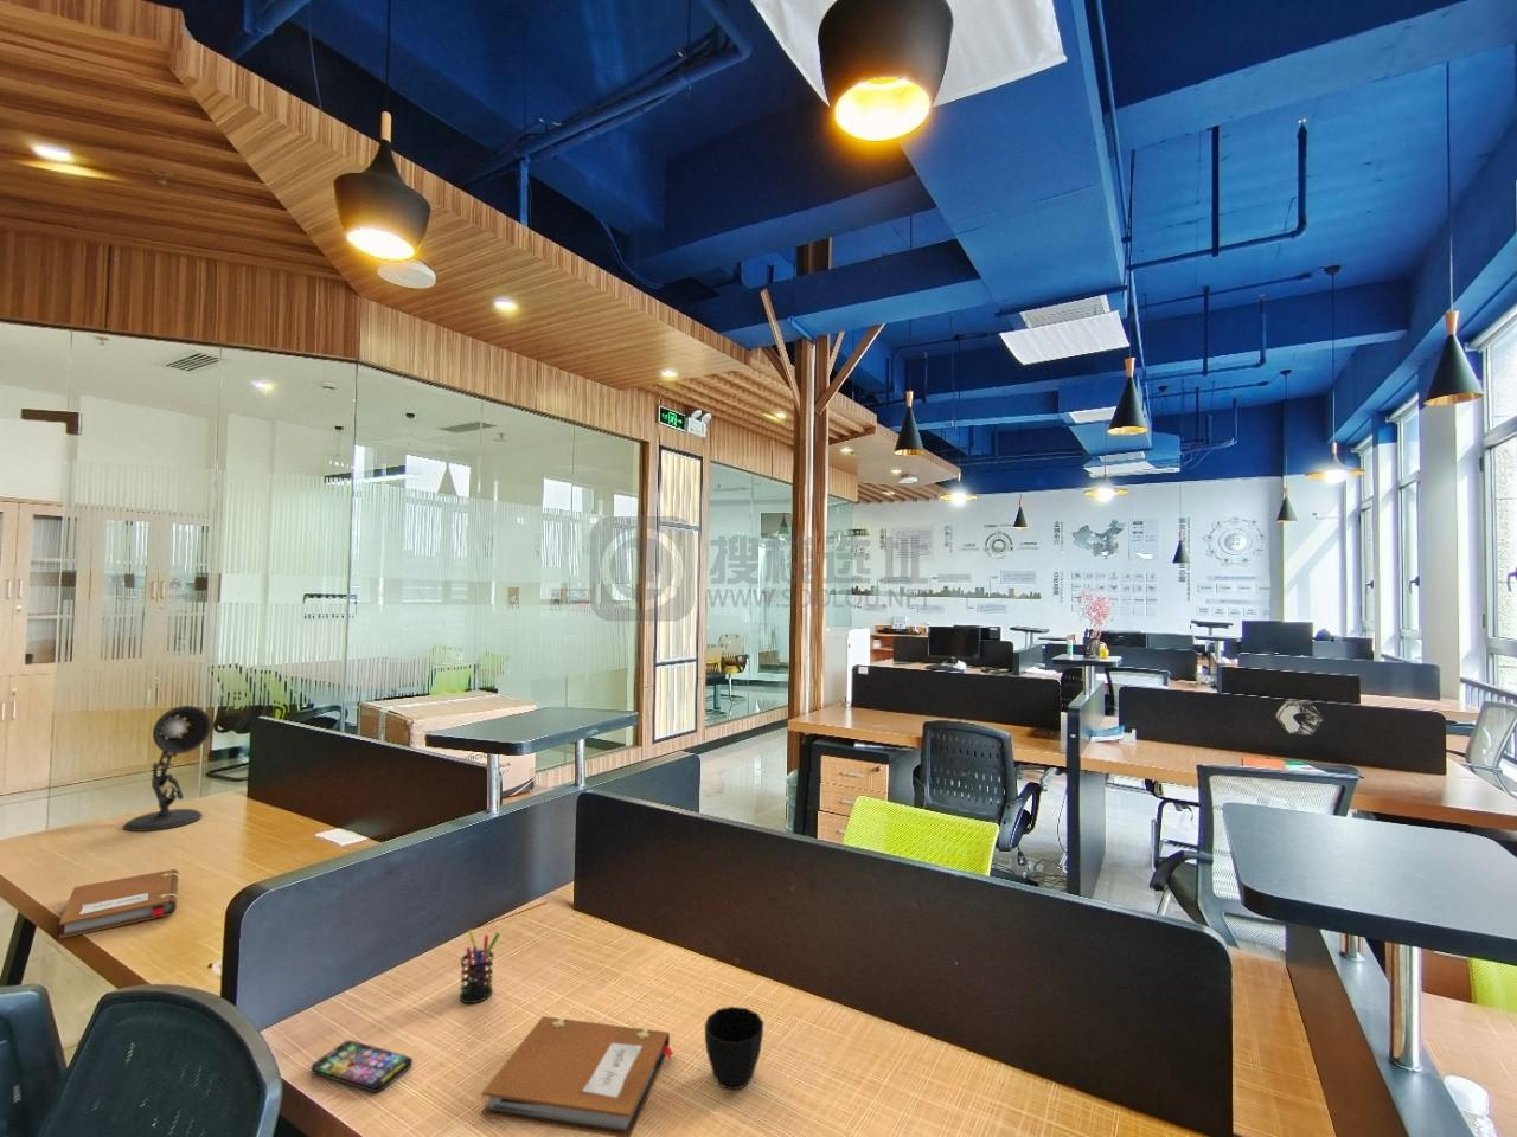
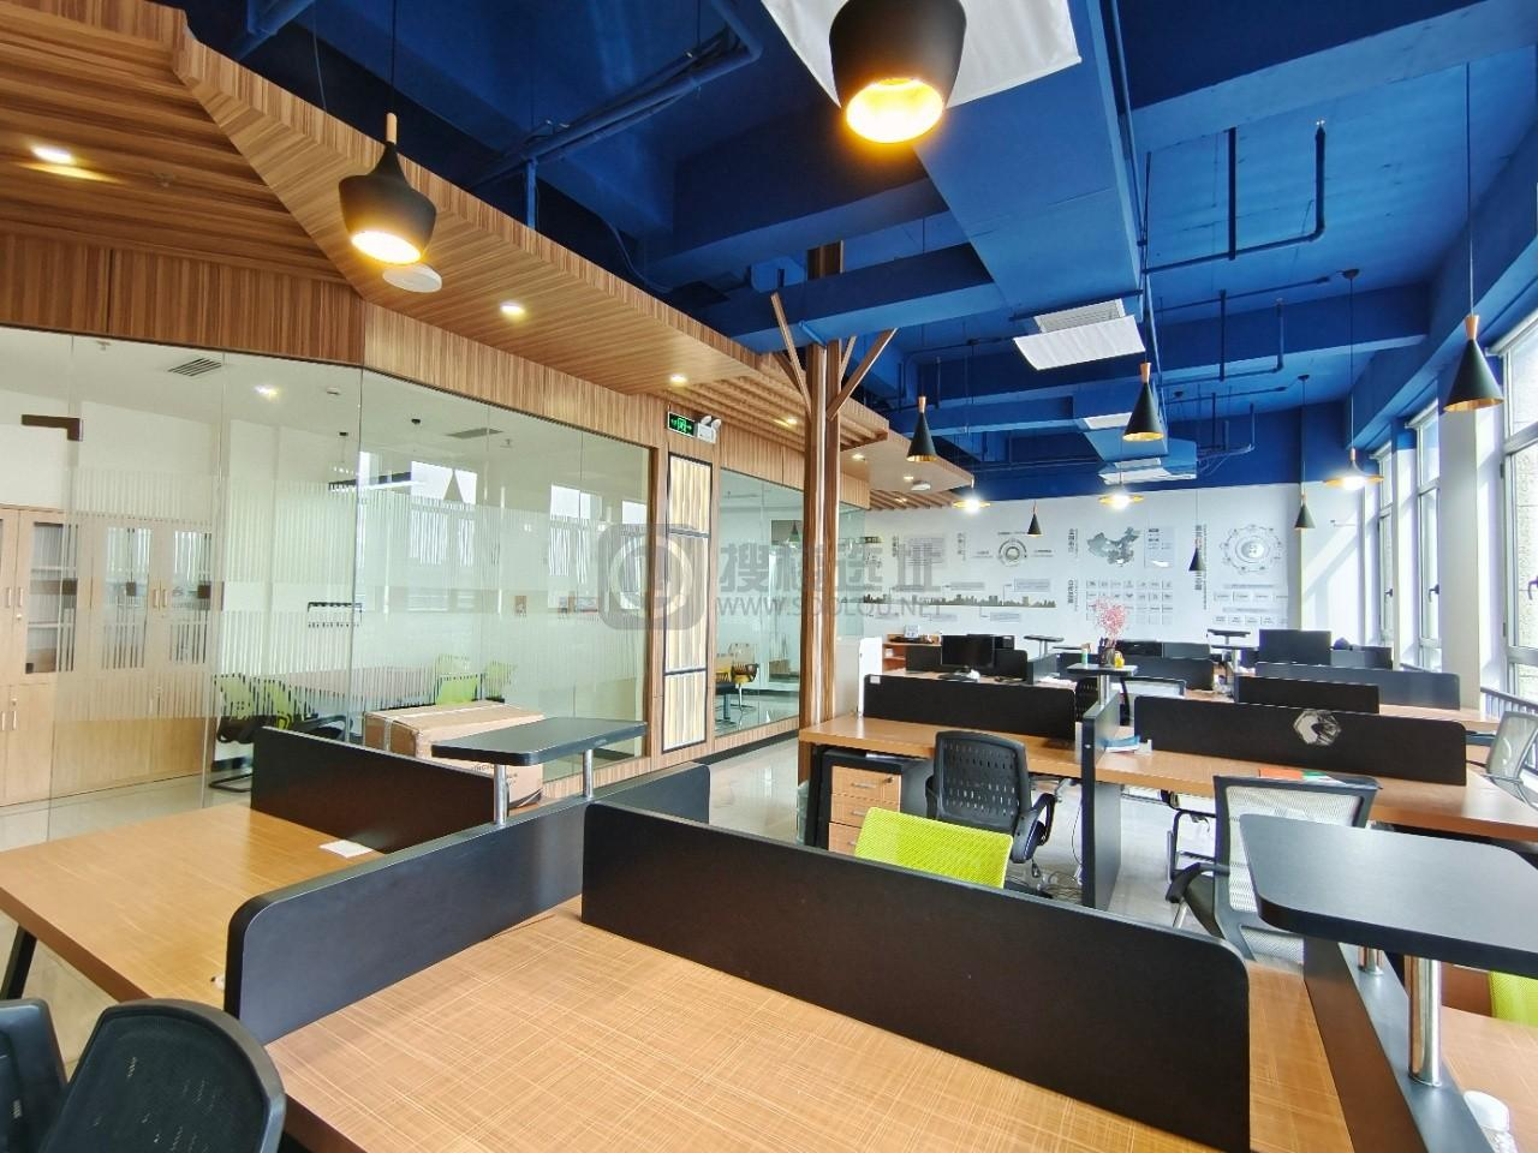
- smartphone [309,1040,413,1093]
- desk lamp [122,705,213,832]
- pen holder [459,928,502,1004]
- notebook [480,1015,675,1137]
- cup [704,1006,764,1090]
- notebook [59,868,180,940]
